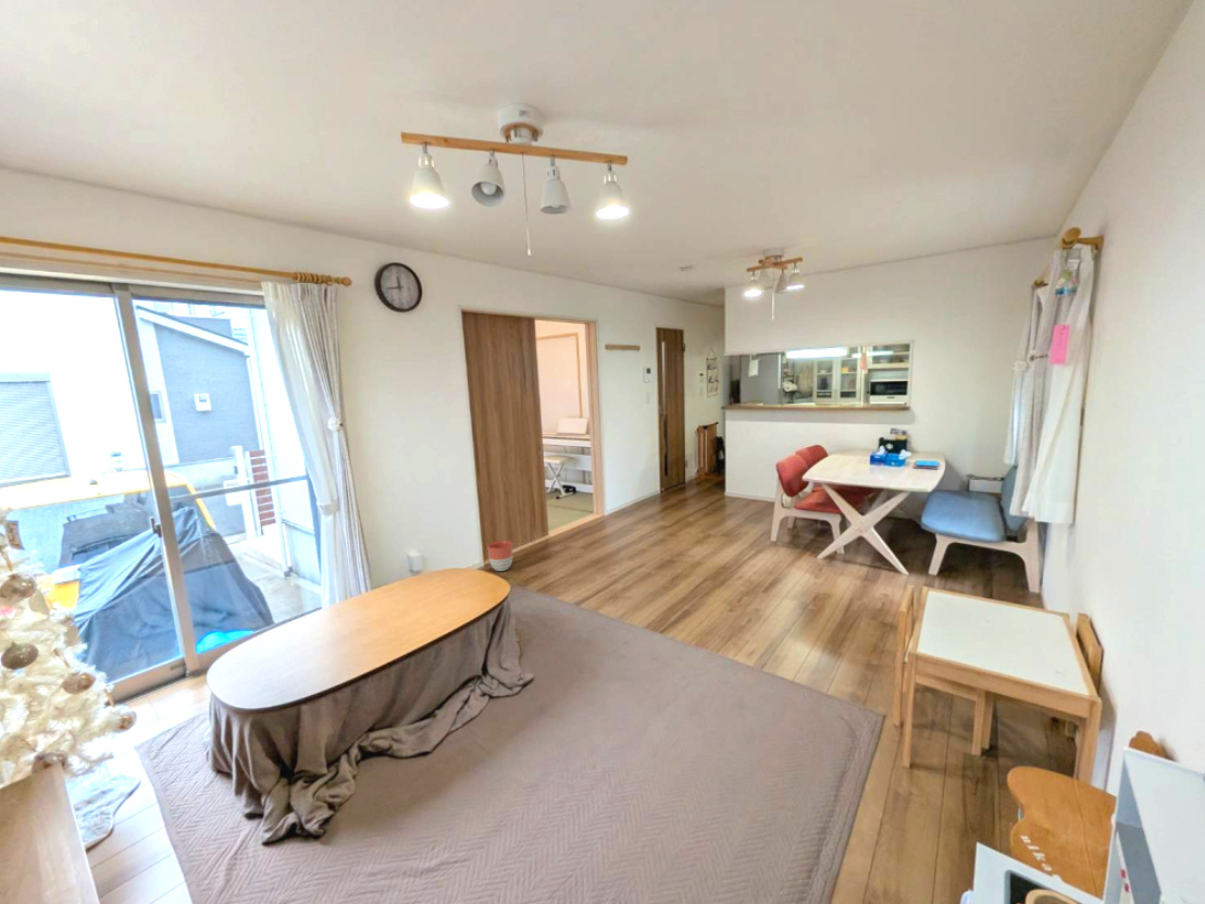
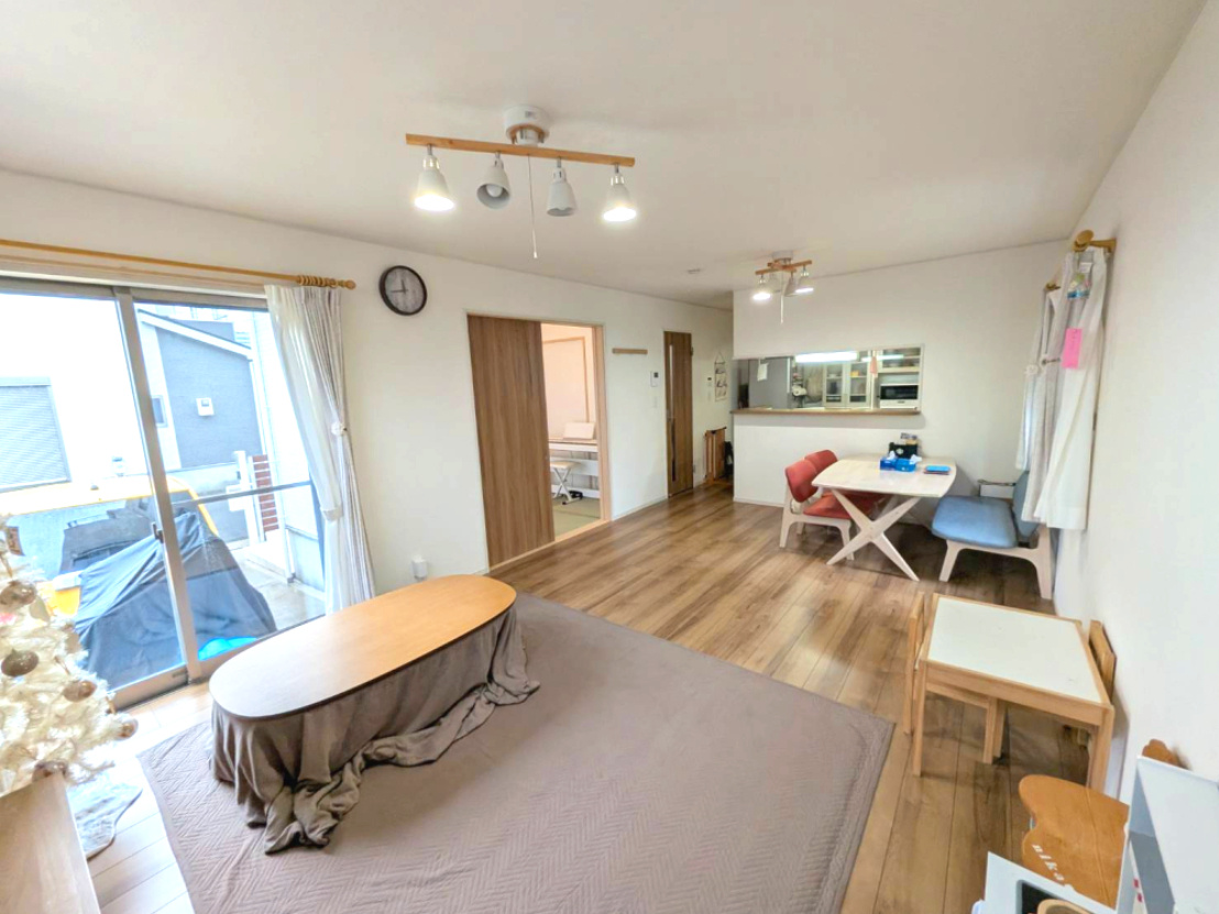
- planter [486,540,513,572]
